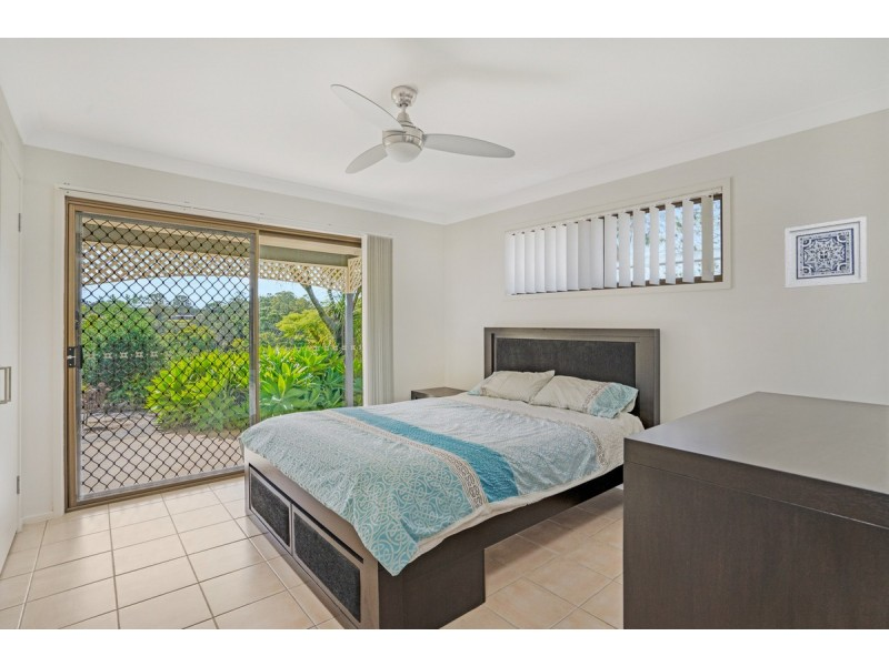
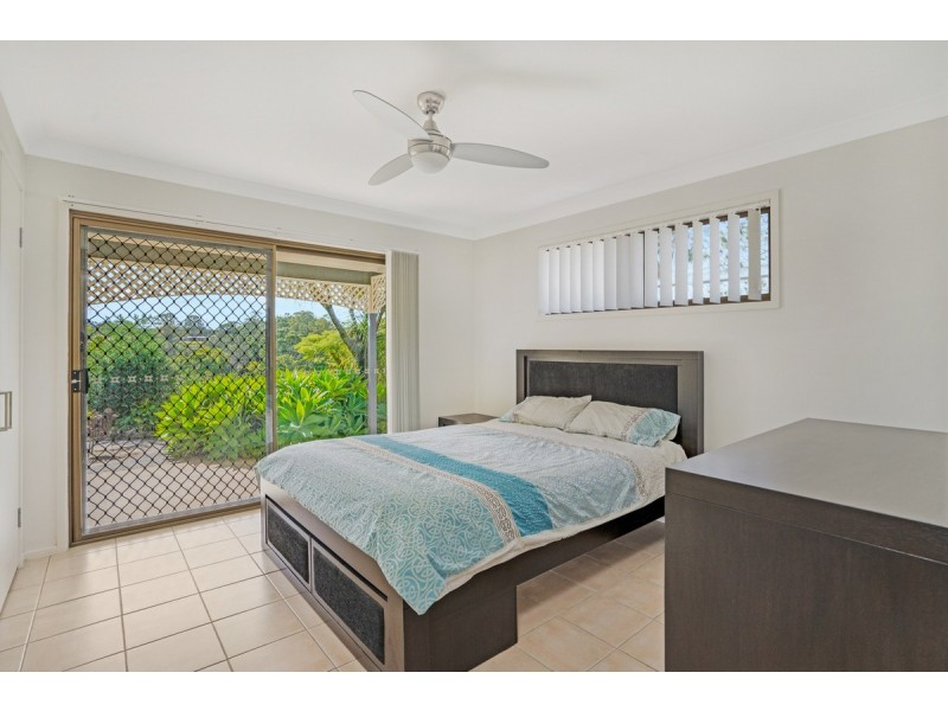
- wall art [783,215,868,290]
